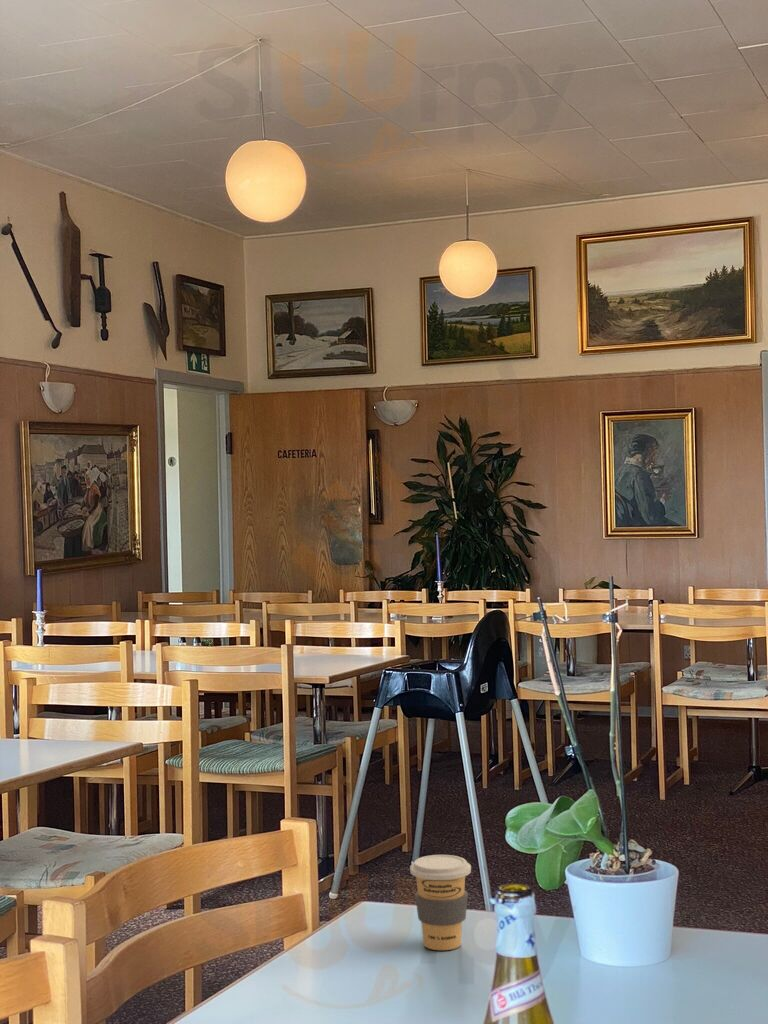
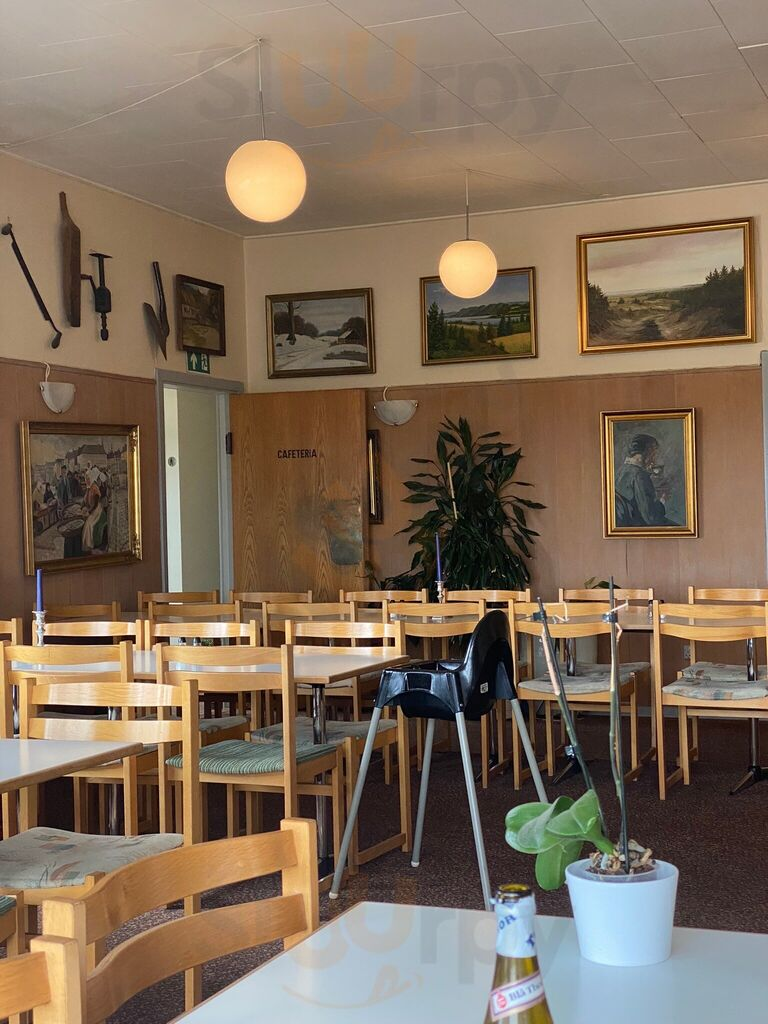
- coffee cup [409,854,472,951]
